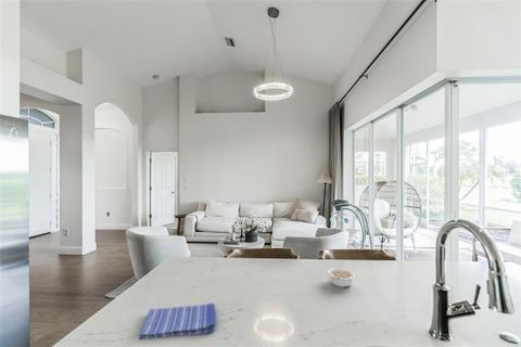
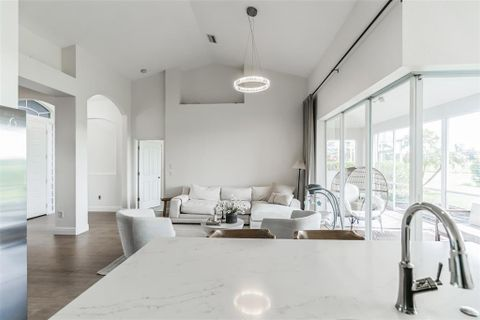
- legume [326,267,356,288]
- dish towel [138,301,217,342]
